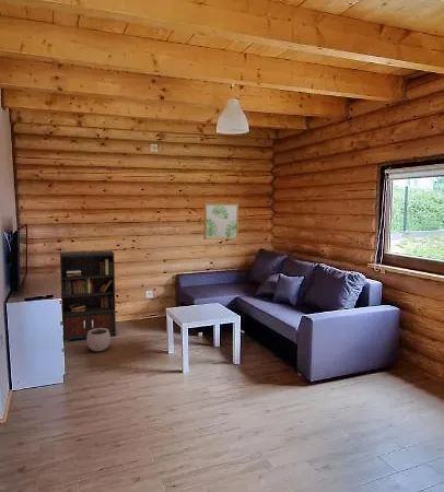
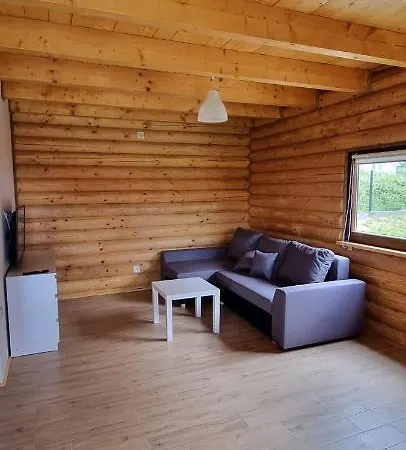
- bookcase [59,249,127,342]
- plant pot [85,324,112,352]
- wall art [203,202,239,241]
